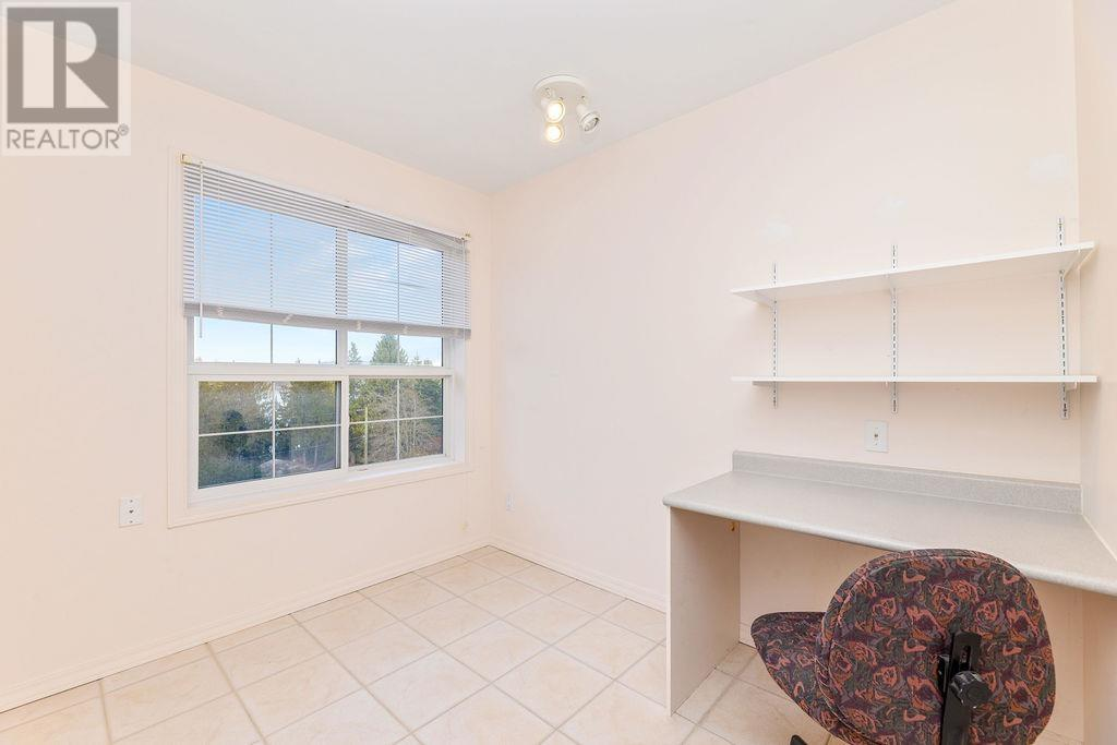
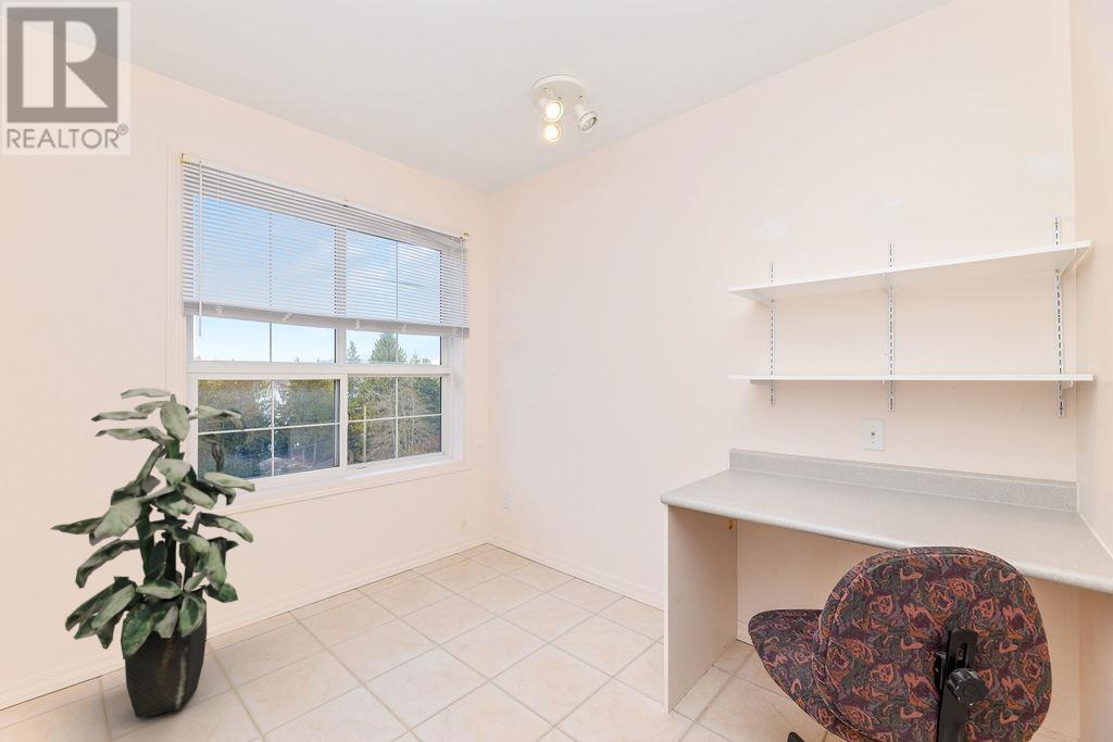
+ indoor plant [50,387,257,718]
